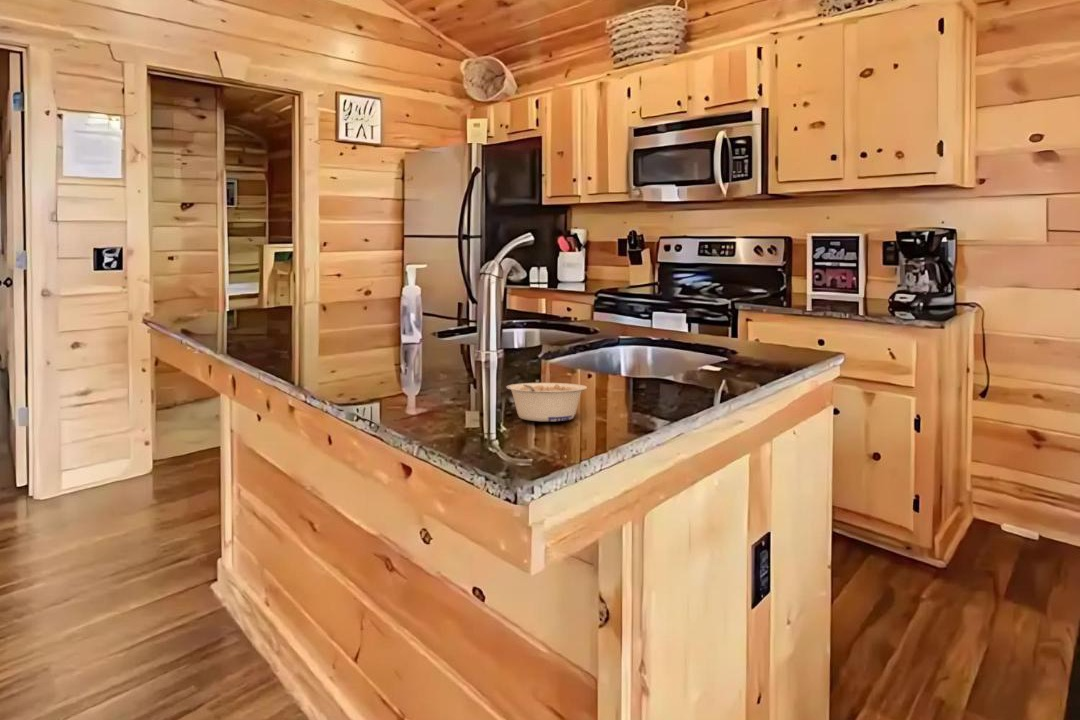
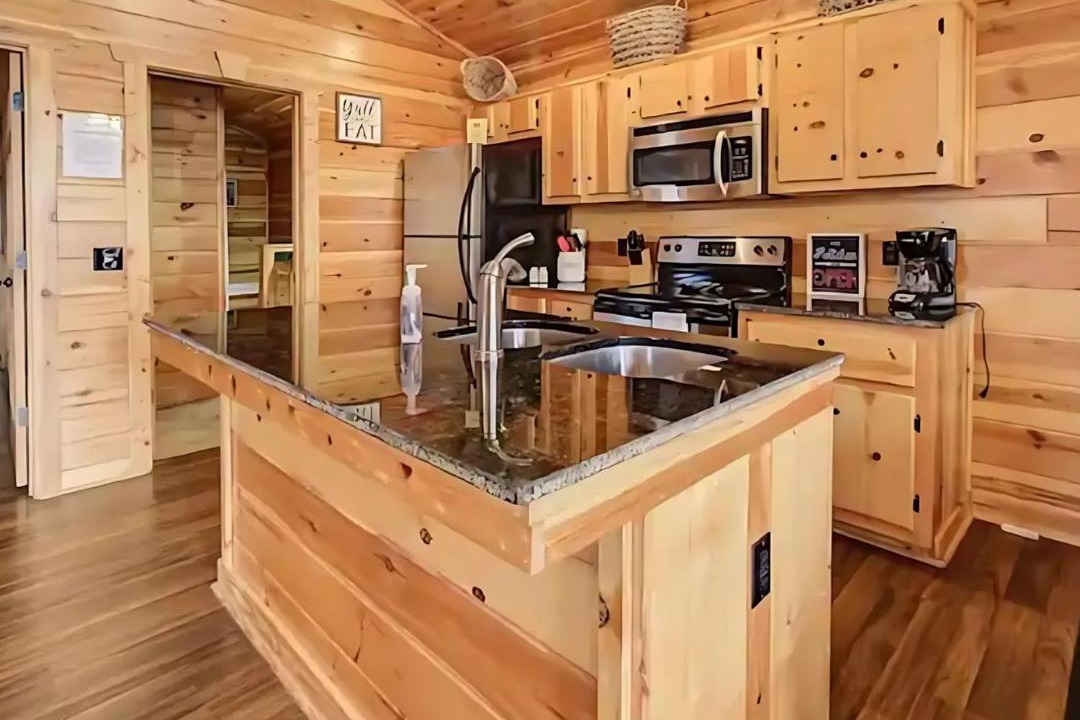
- legume [505,382,588,422]
